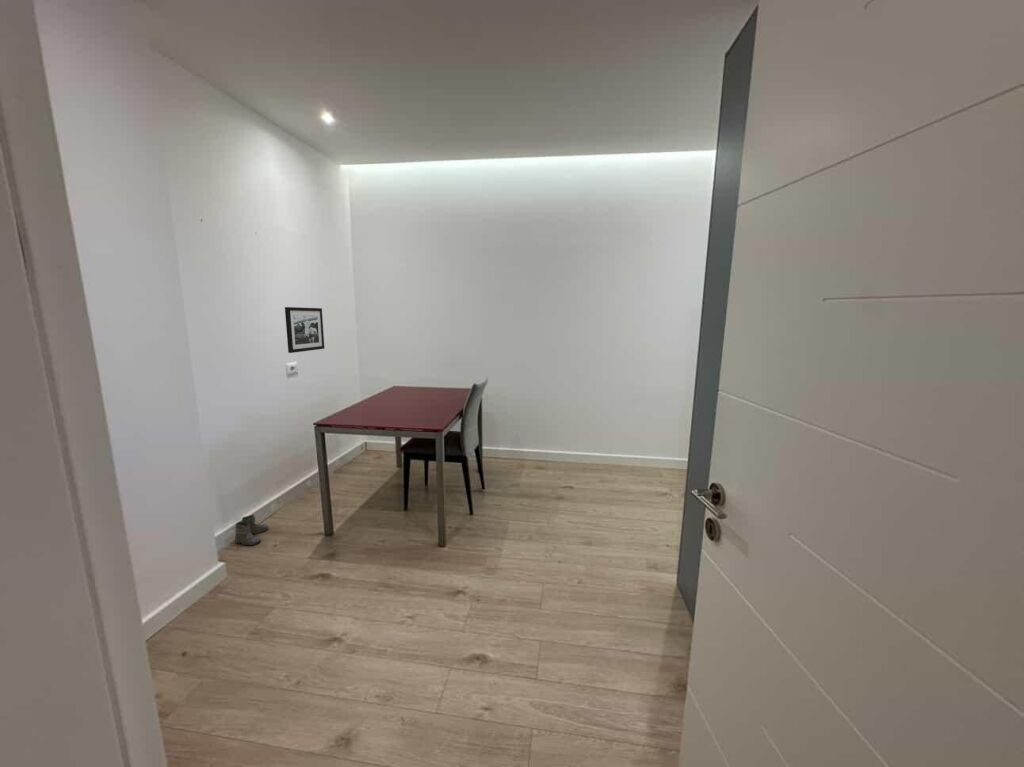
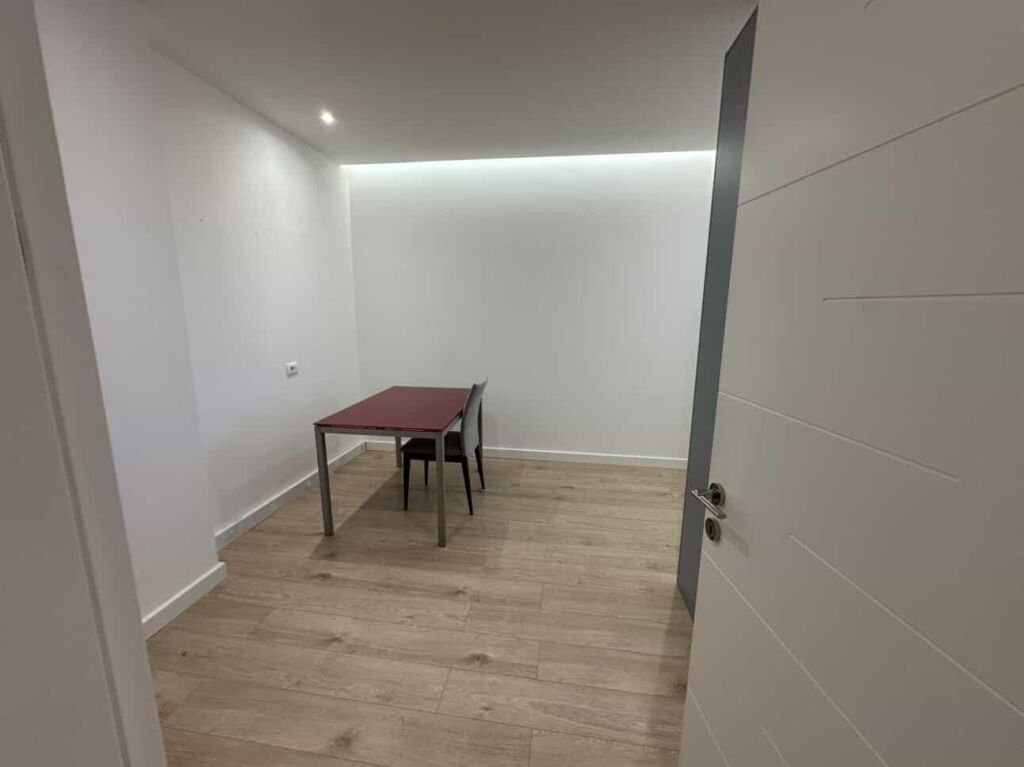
- picture frame [284,306,325,354]
- boots [234,514,270,548]
